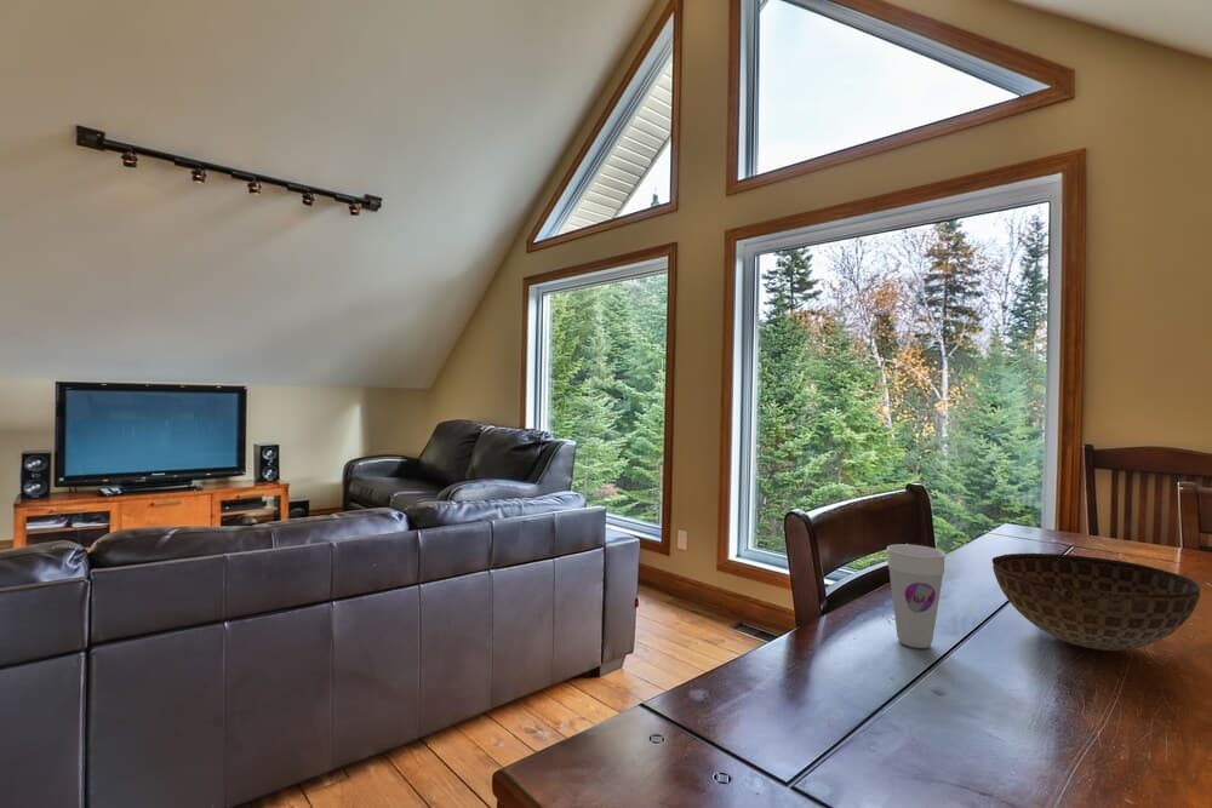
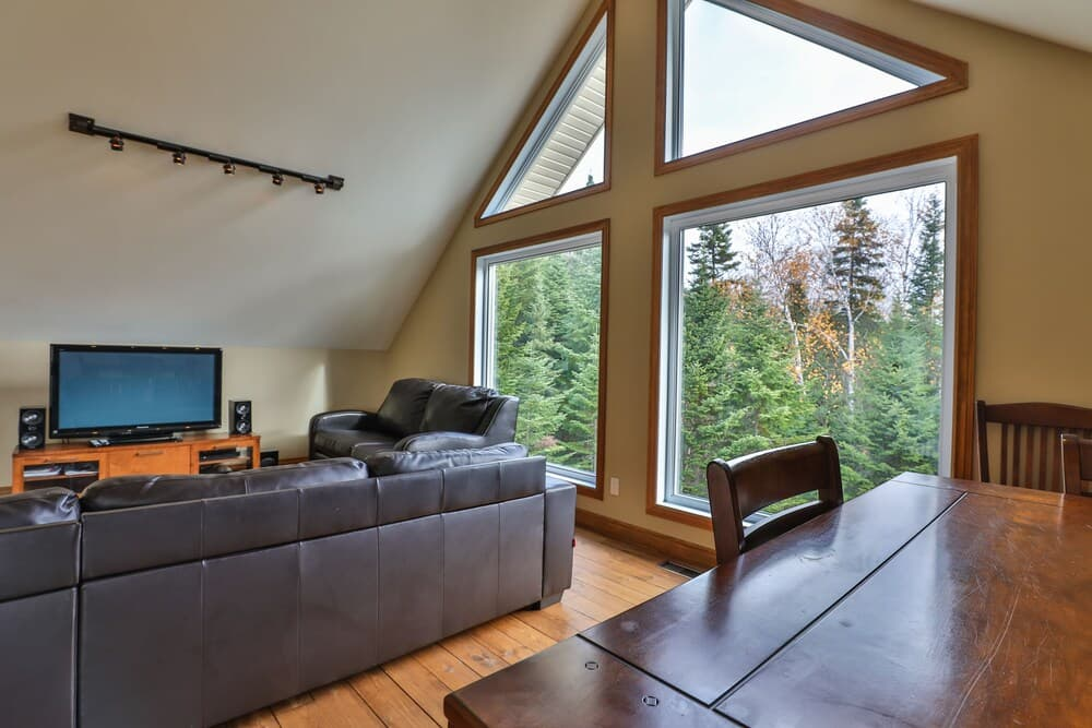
- bowl [991,552,1201,652]
- cup [886,543,947,649]
